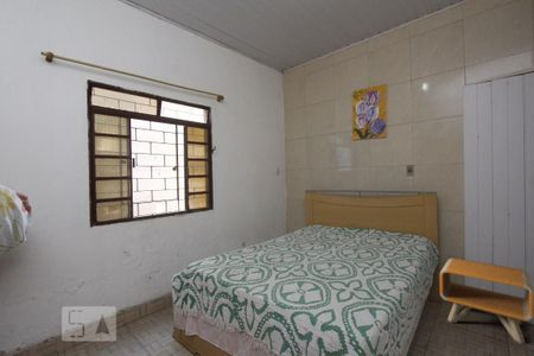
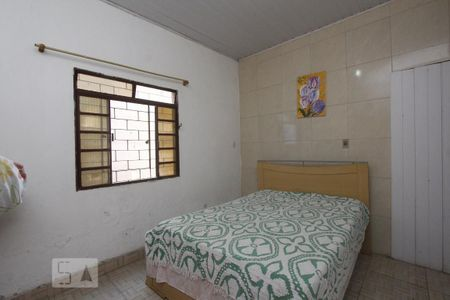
- nightstand [439,256,534,345]
